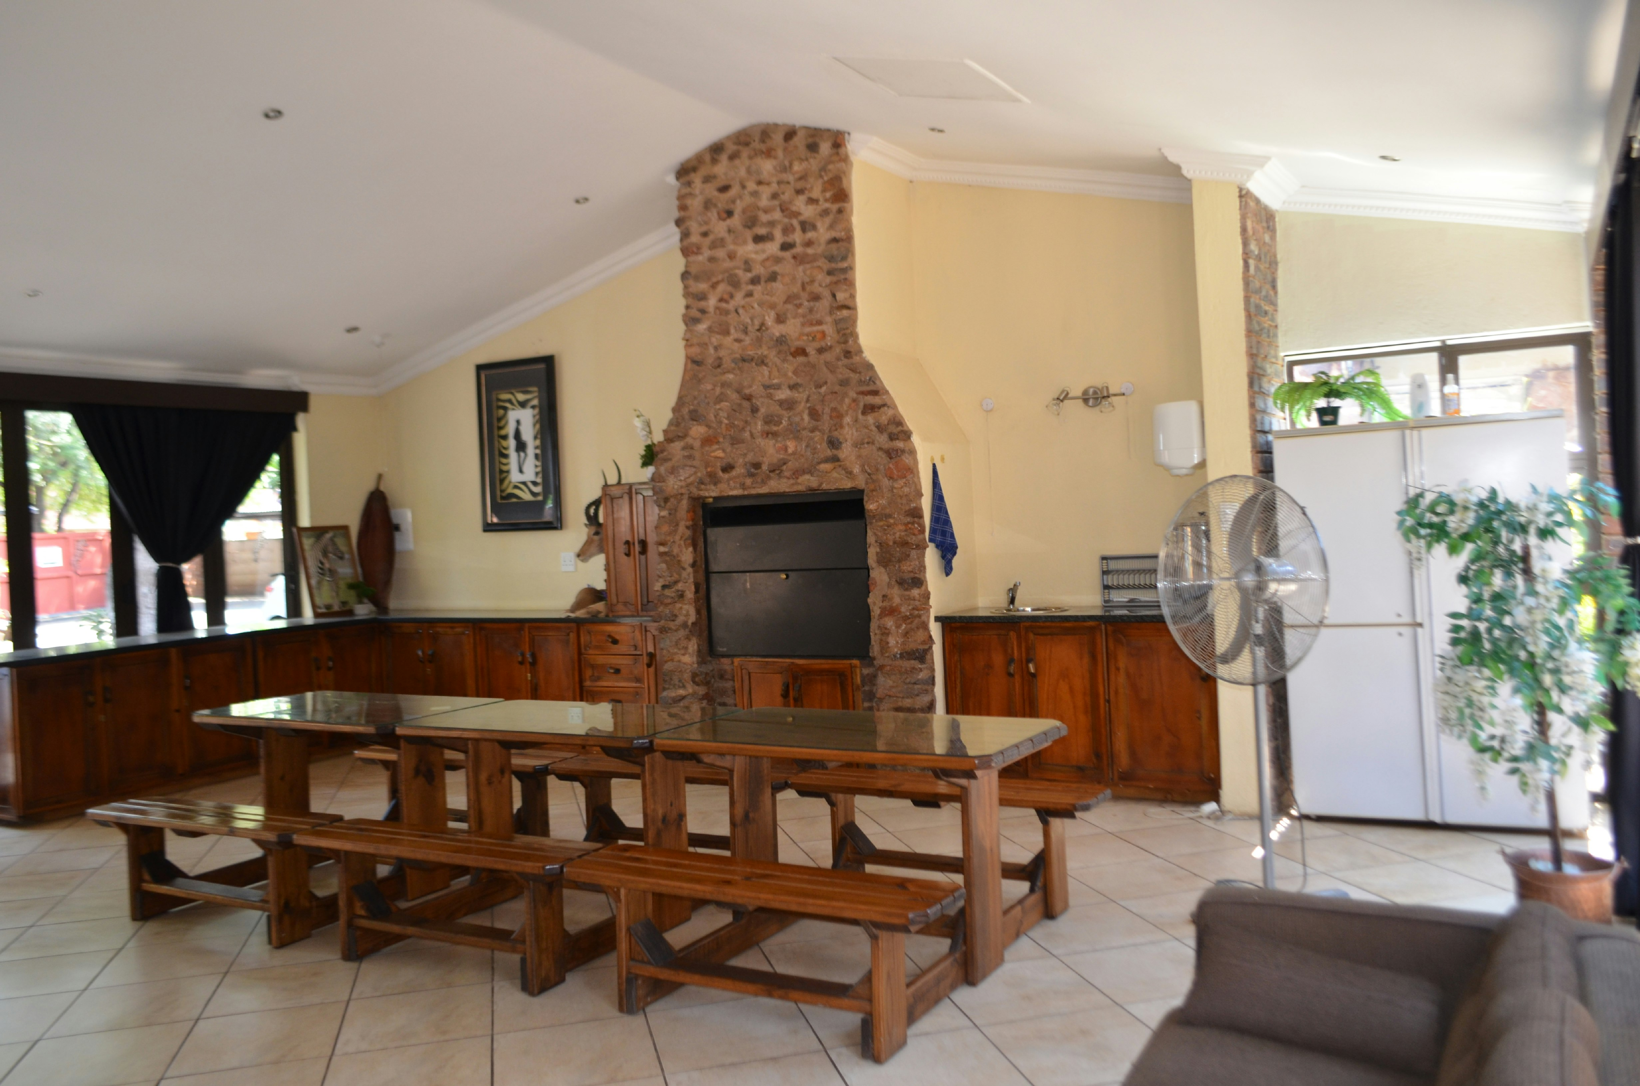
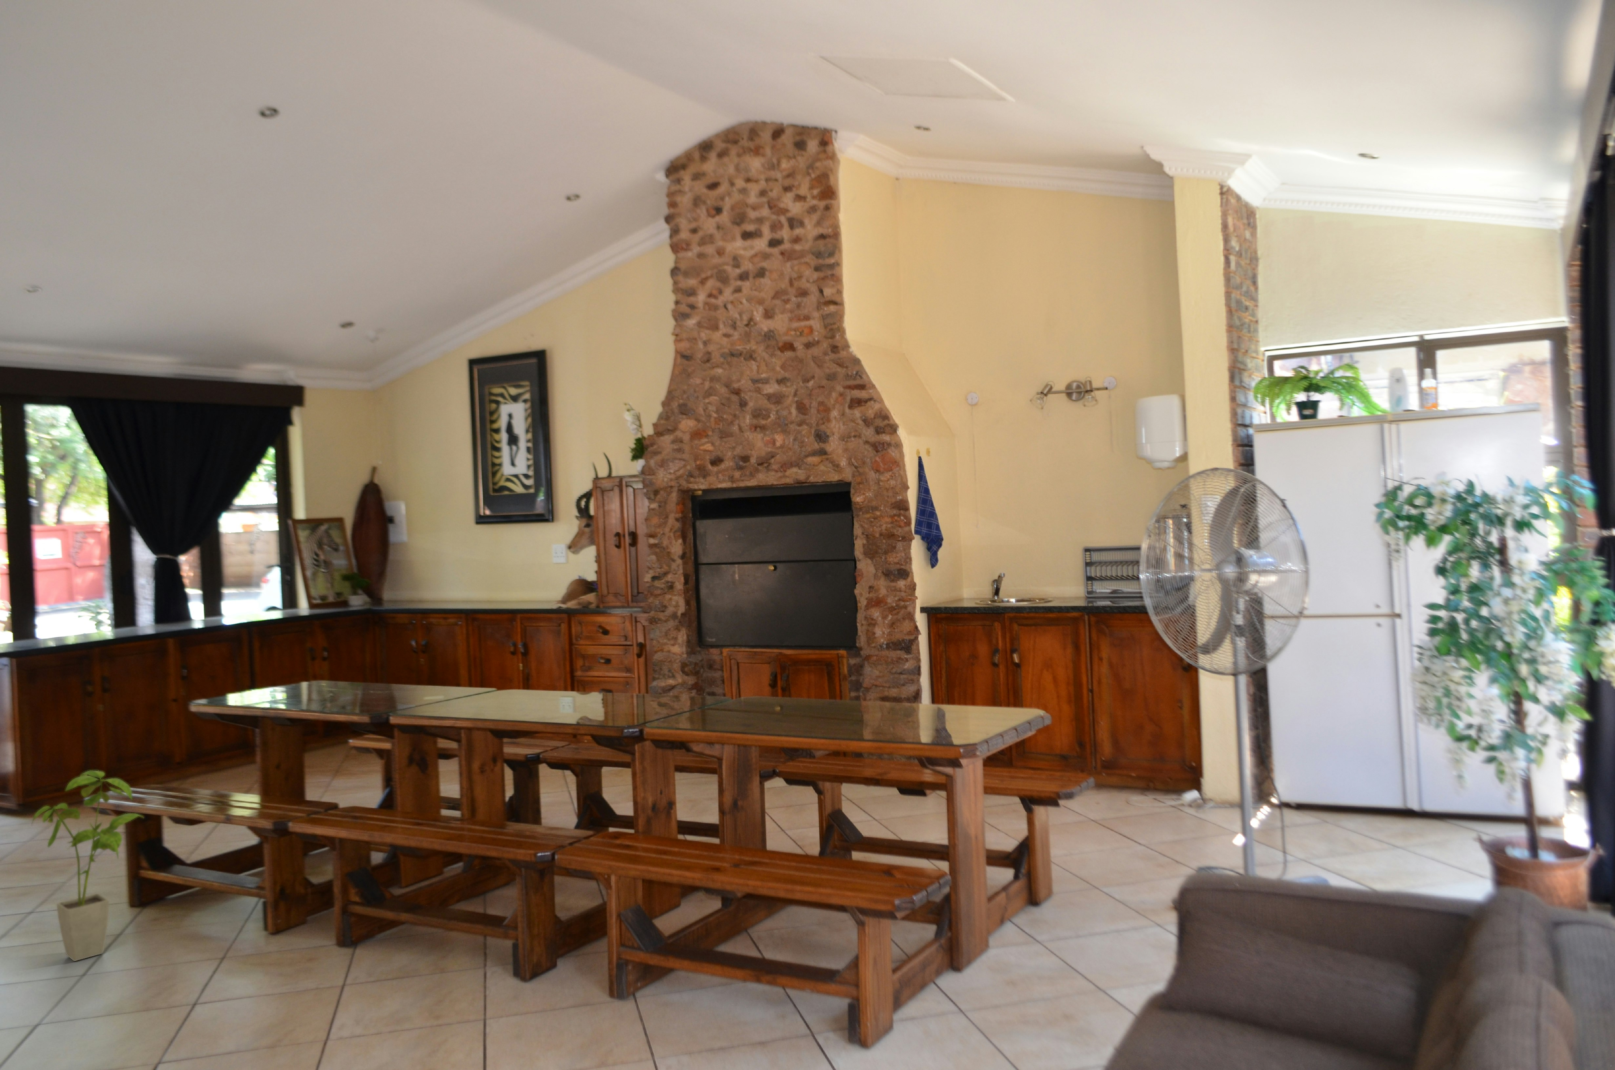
+ house plant [31,770,144,961]
